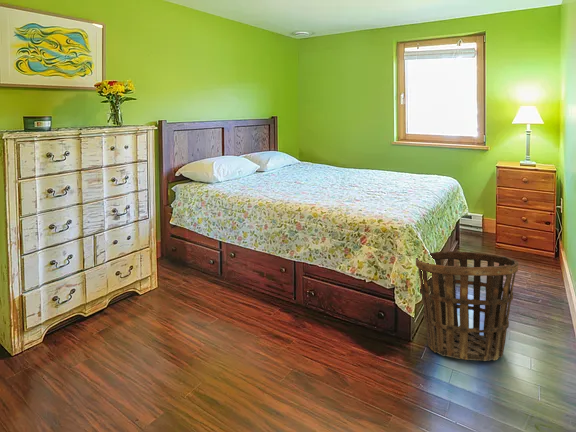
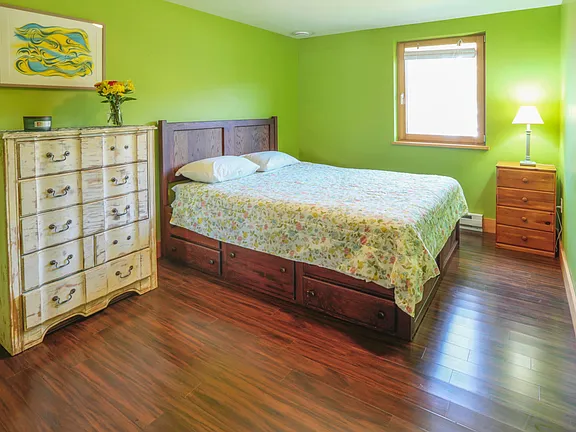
- basket [415,250,519,362]
